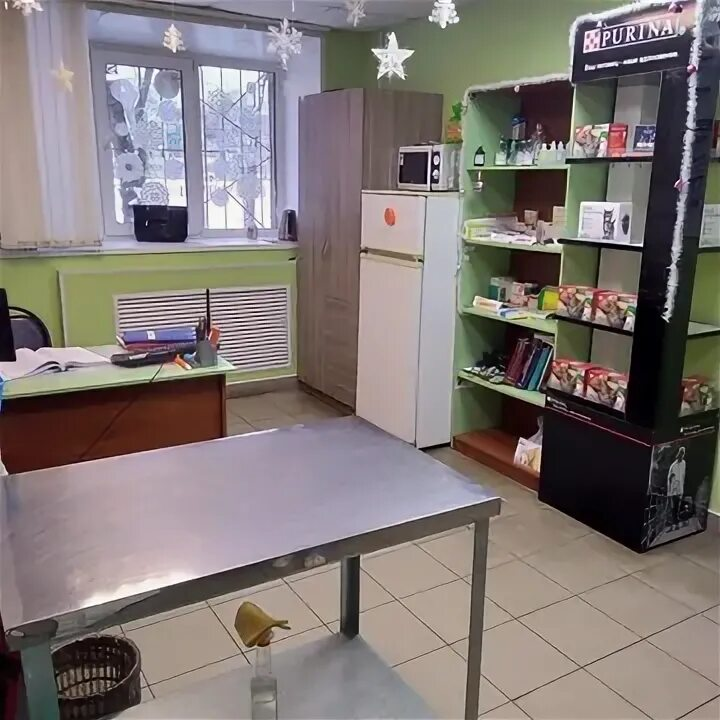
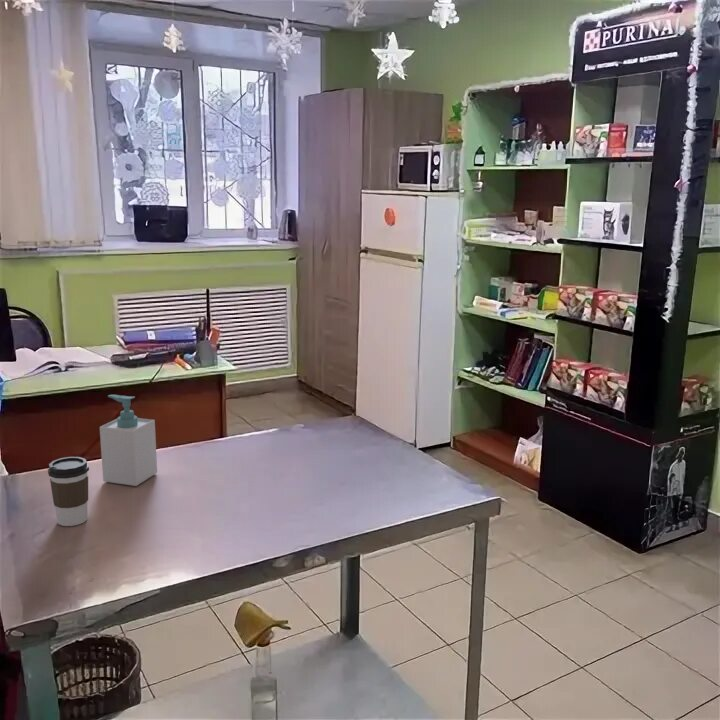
+ coffee cup [47,456,90,527]
+ soap bottle [99,394,158,487]
